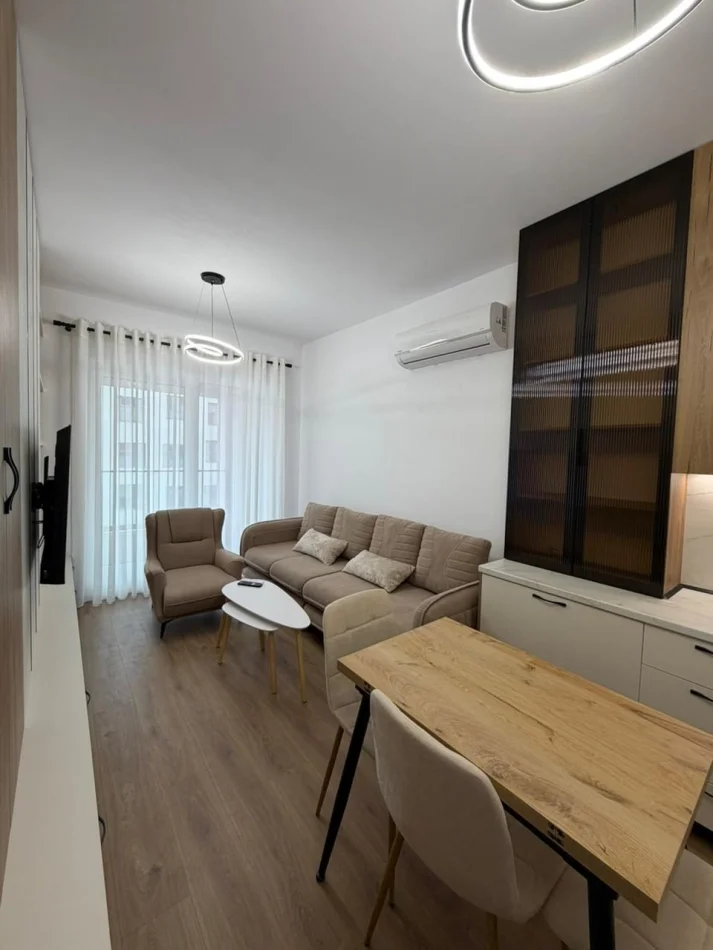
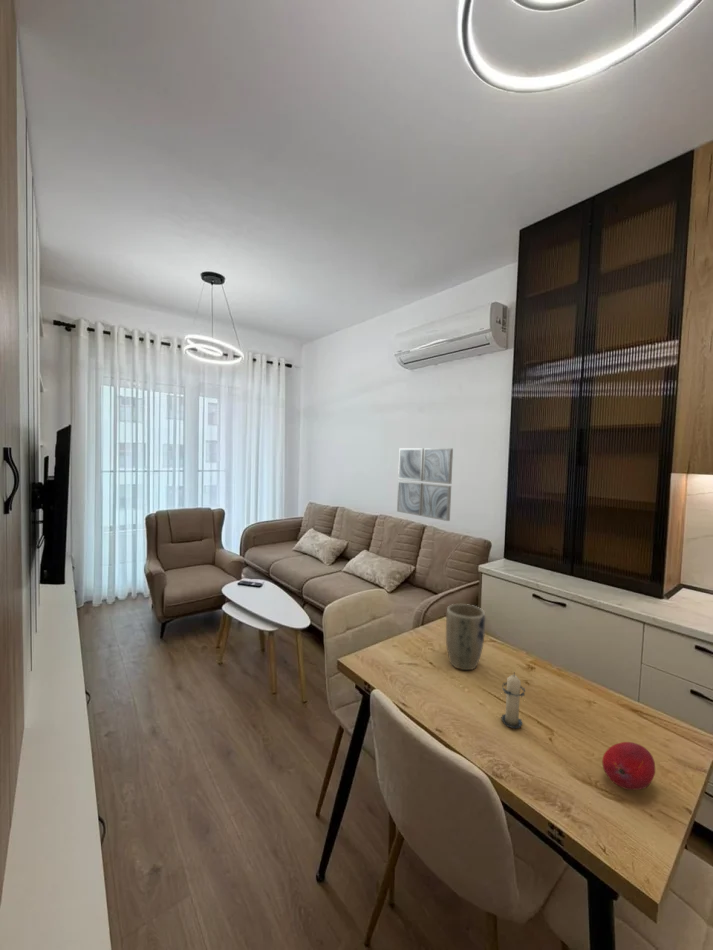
+ candle [499,671,526,729]
+ wall art [396,447,454,522]
+ plant pot [445,603,486,671]
+ fruit [601,741,656,791]
